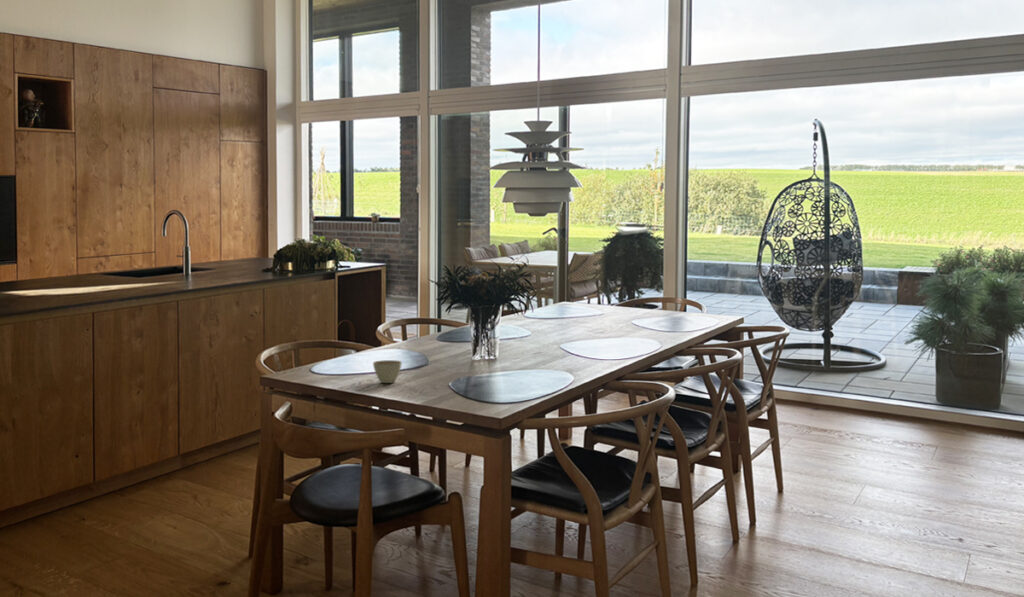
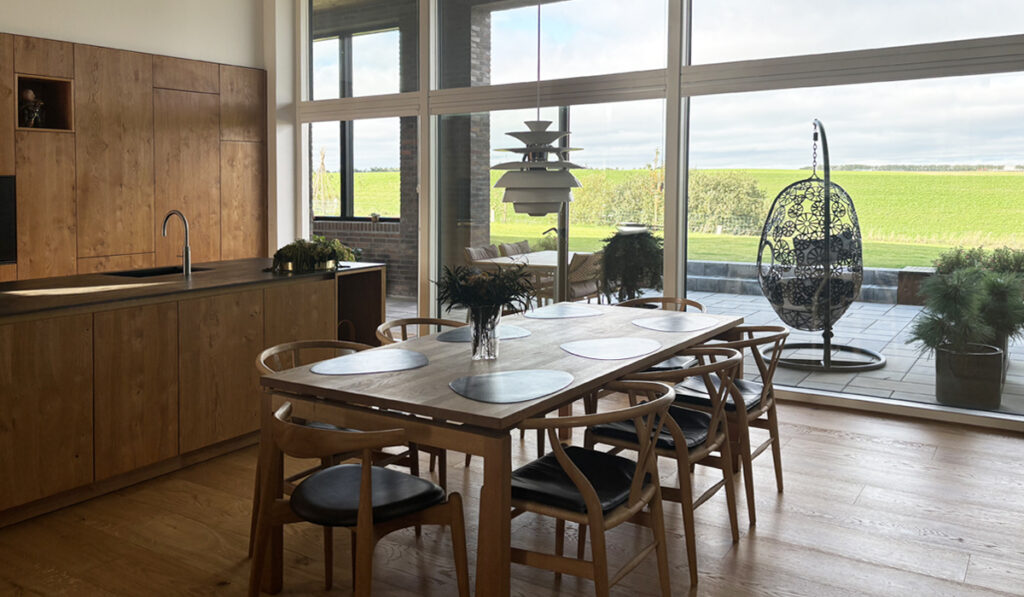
- flower pot [372,359,403,384]
